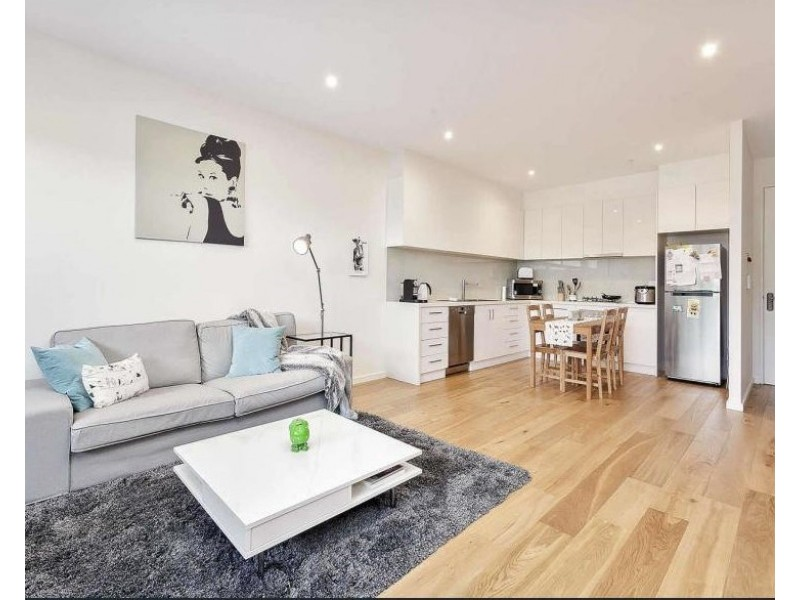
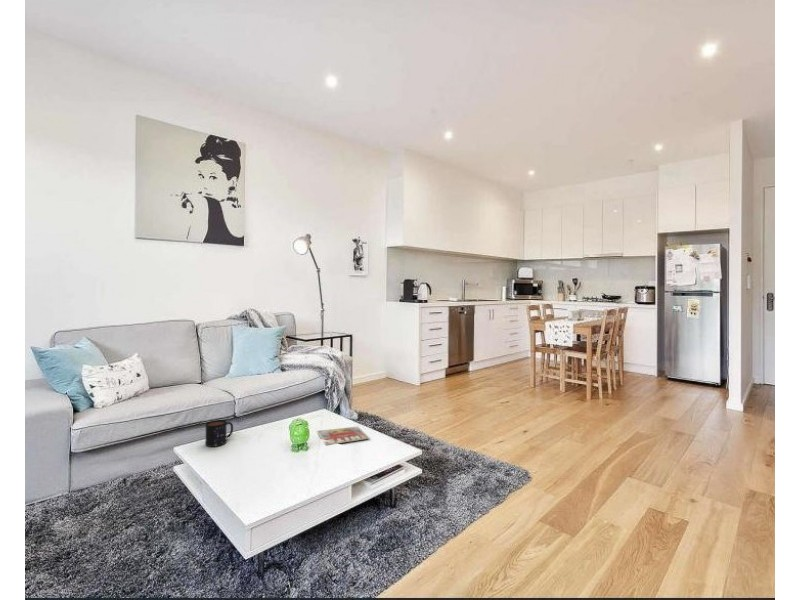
+ mug [205,419,234,448]
+ magazine [316,425,370,446]
